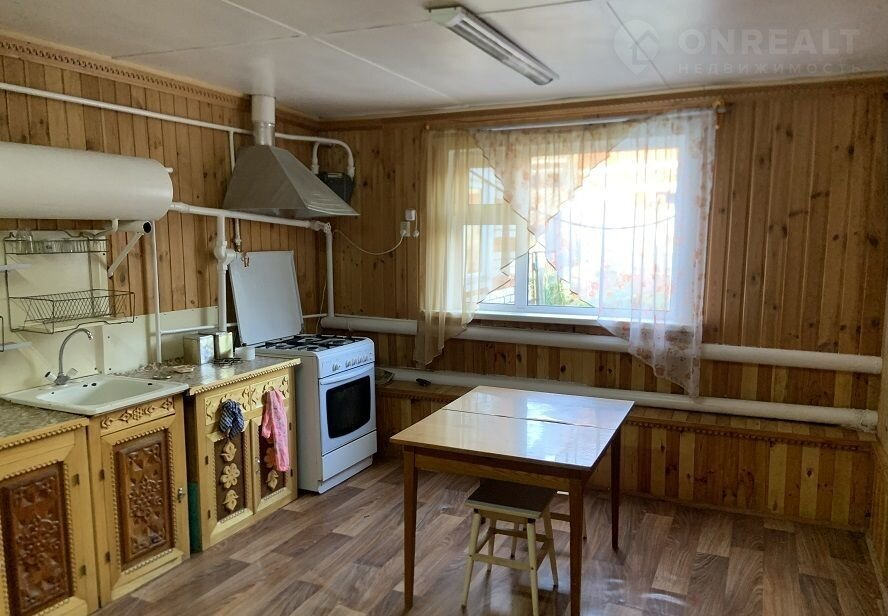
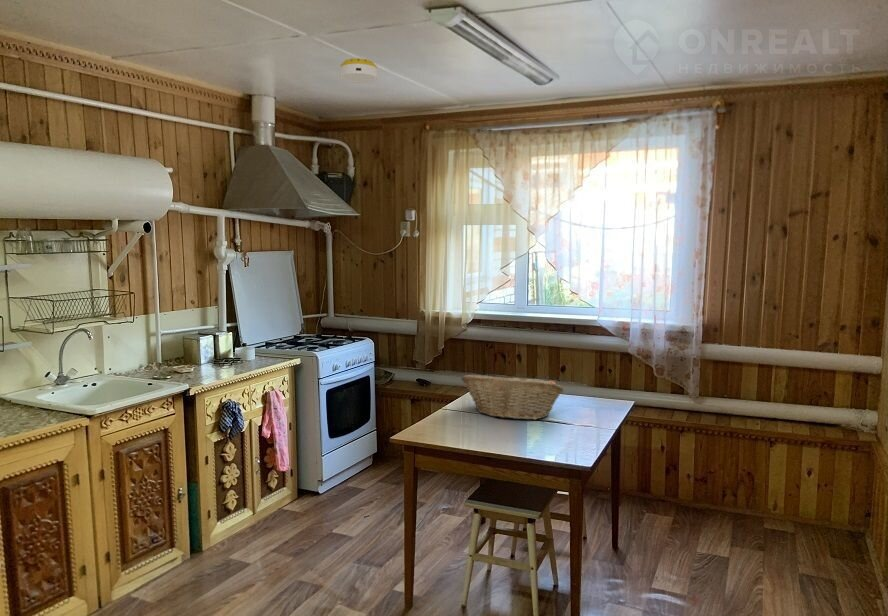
+ smoke detector [339,57,378,84]
+ fruit basket [460,372,565,421]
